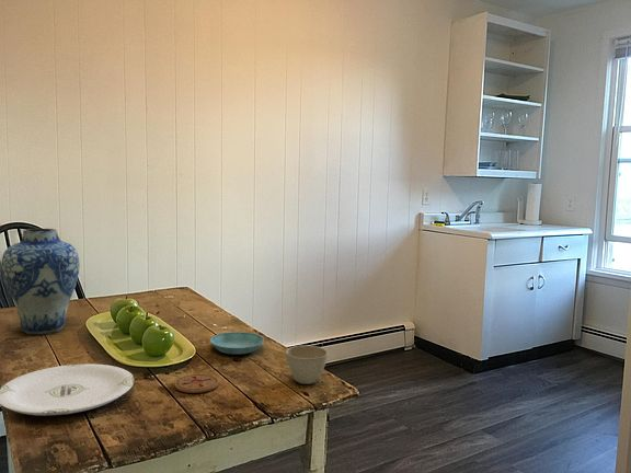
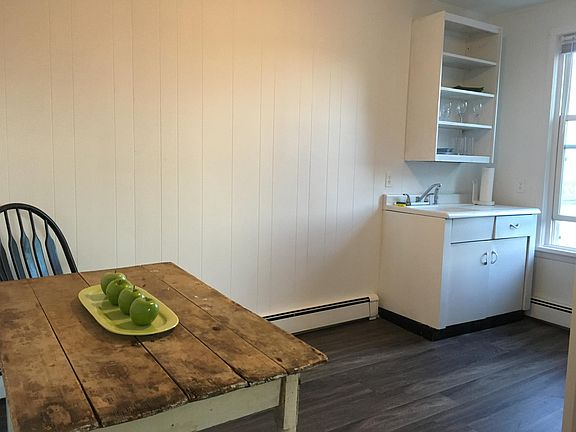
- flower pot [285,344,329,385]
- vase [0,228,81,336]
- coaster [173,373,220,394]
- plate [0,362,135,416]
- saucer [209,331,265,356]
